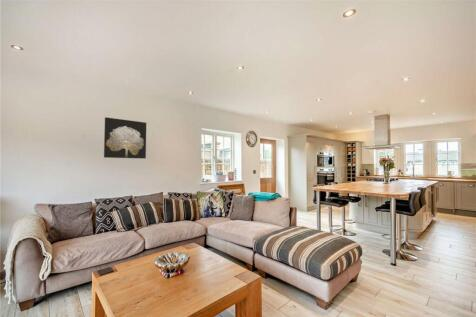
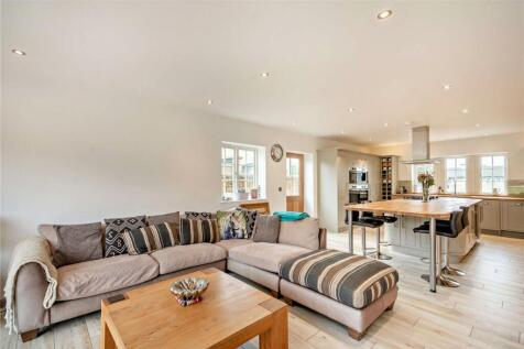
- wall art [103,116,147,159]
